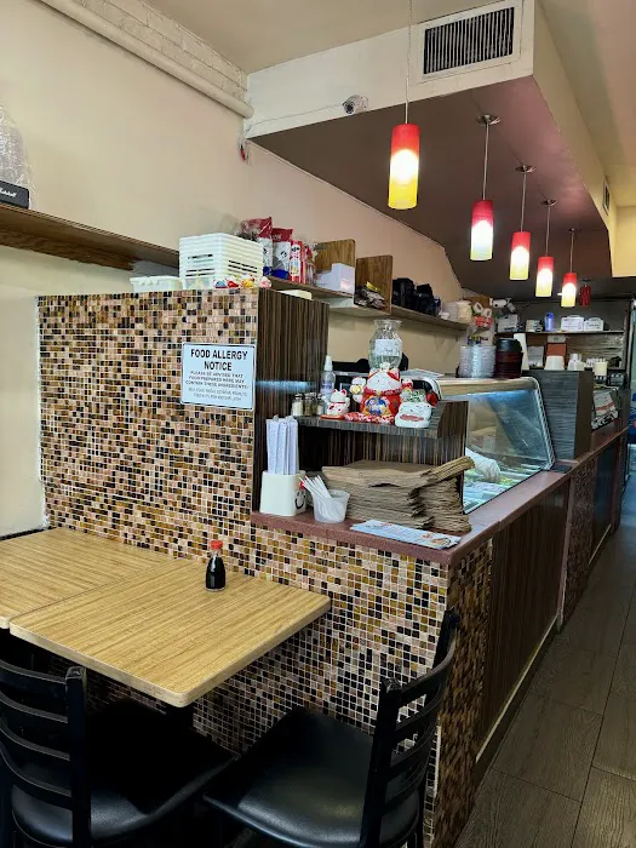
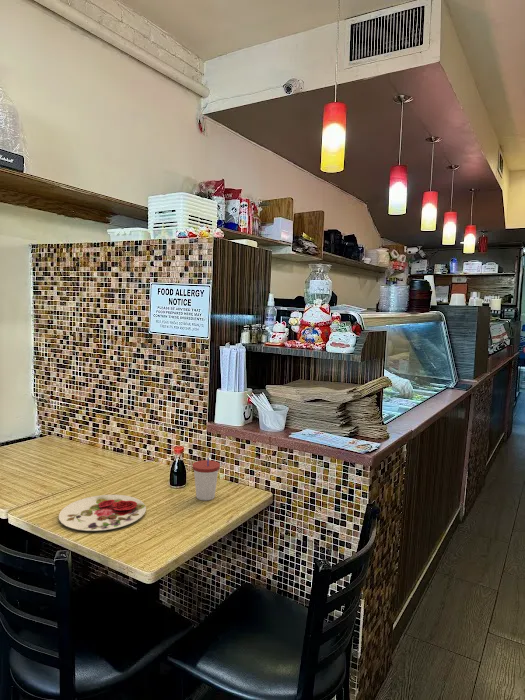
+ plate [58,494,147,532]
+ cup [191,457,221,501]
